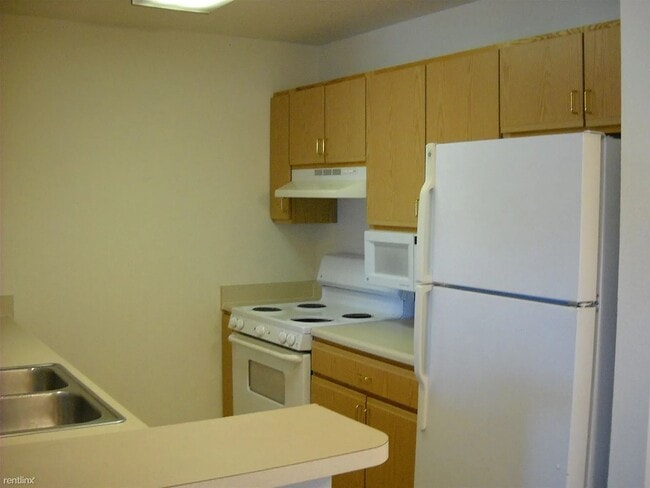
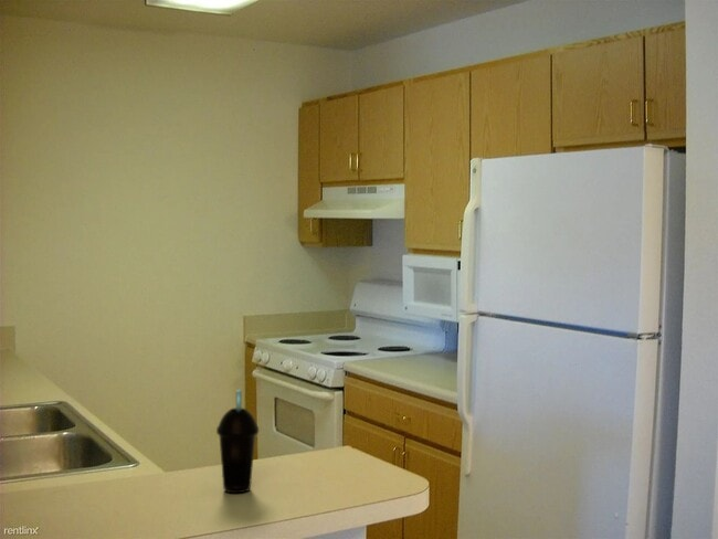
+ cup [215,389,260,495]
